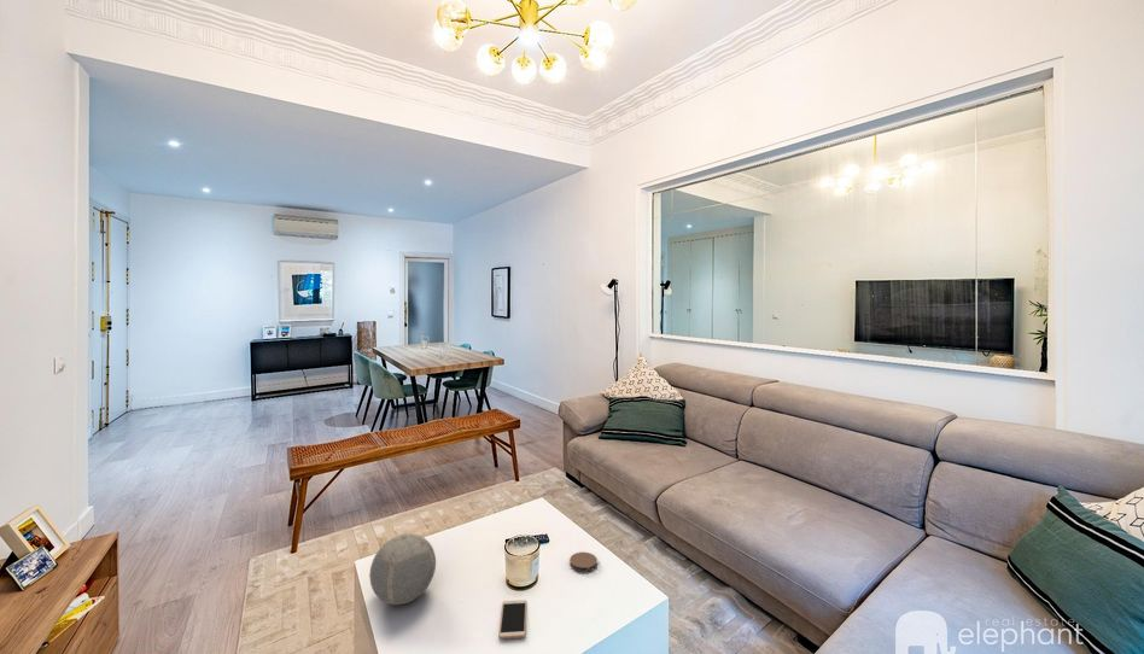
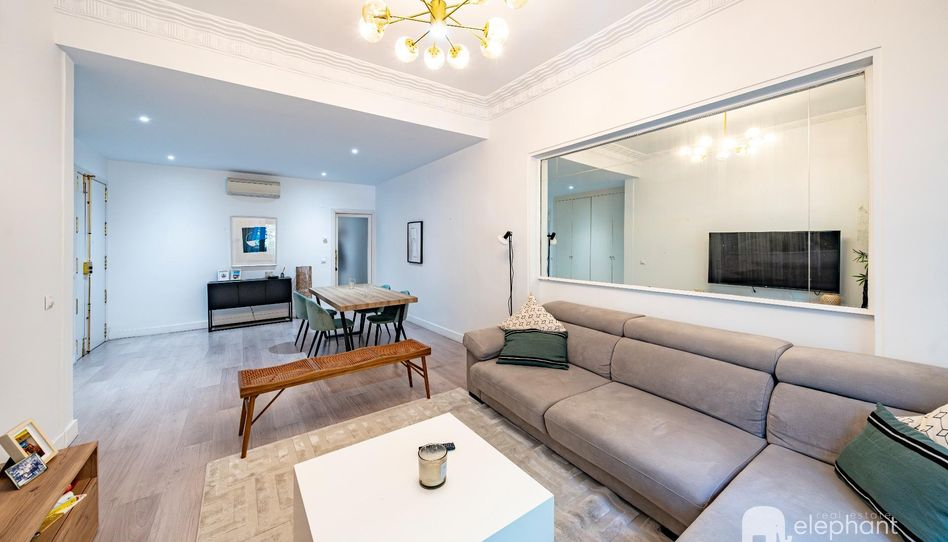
- smartphone [497,598,527,640]
- coaster [568,551,599,573]
- decorative orb [368,532,437,606]
